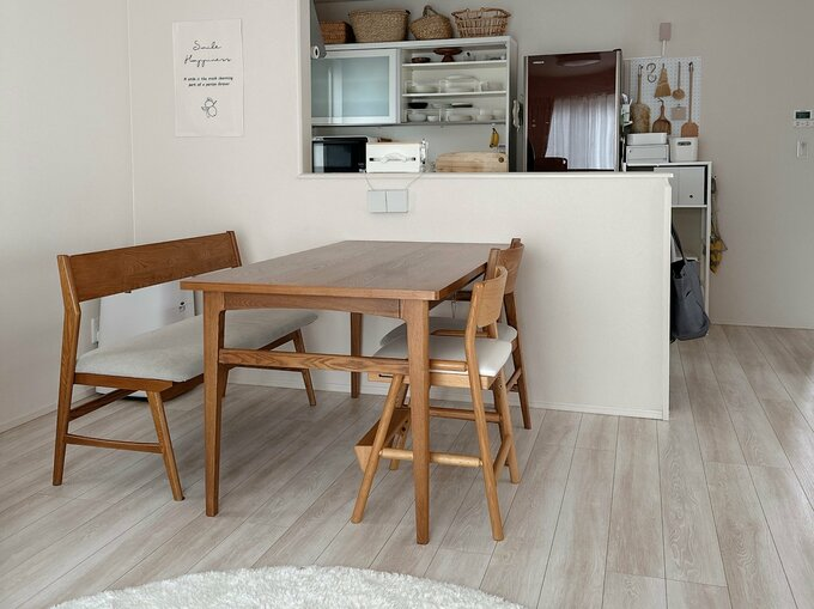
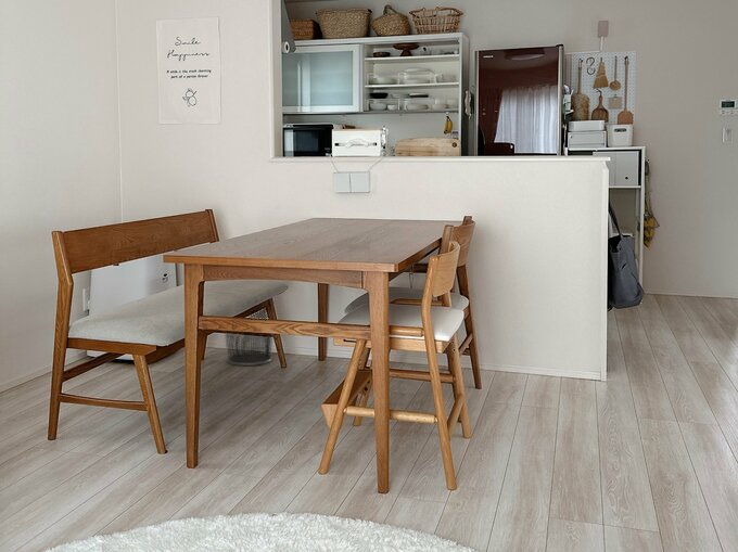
+ waste bin [224,300,277,367]
